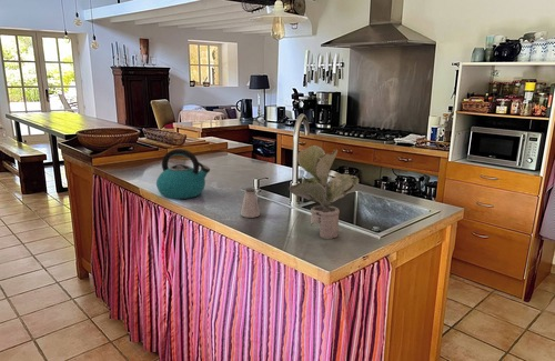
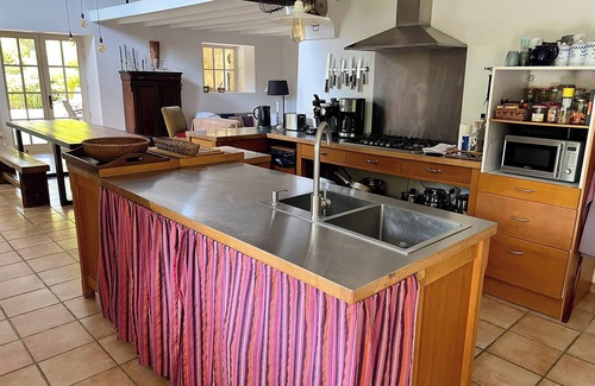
- potted plant [287,144,360,240]
- kettle [155,148,211,200]
- saltshaker [240,187,261,219]
